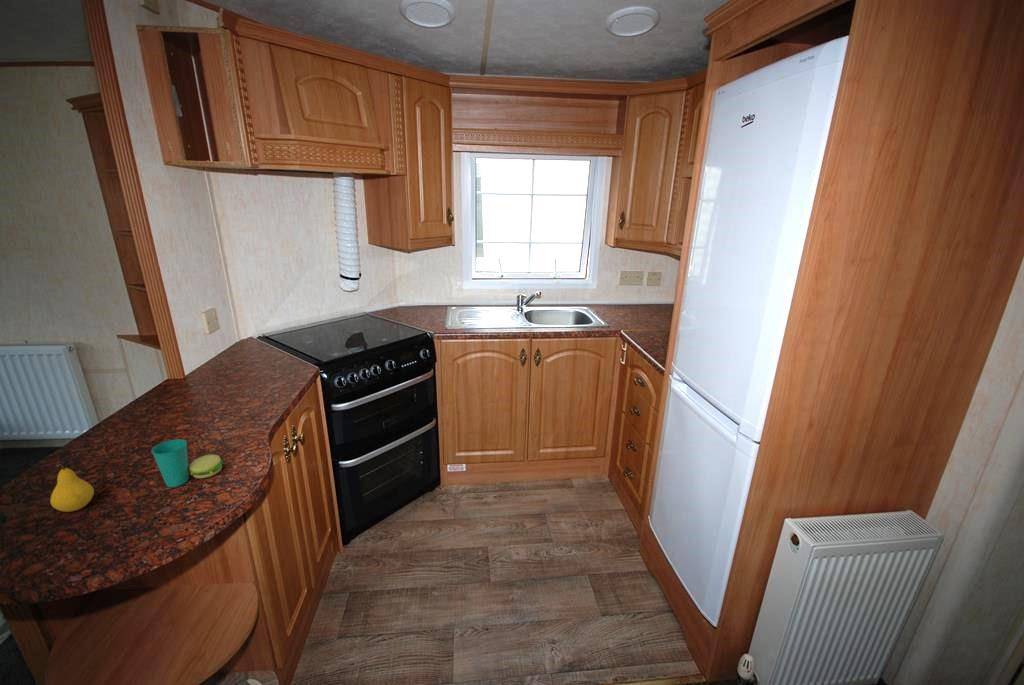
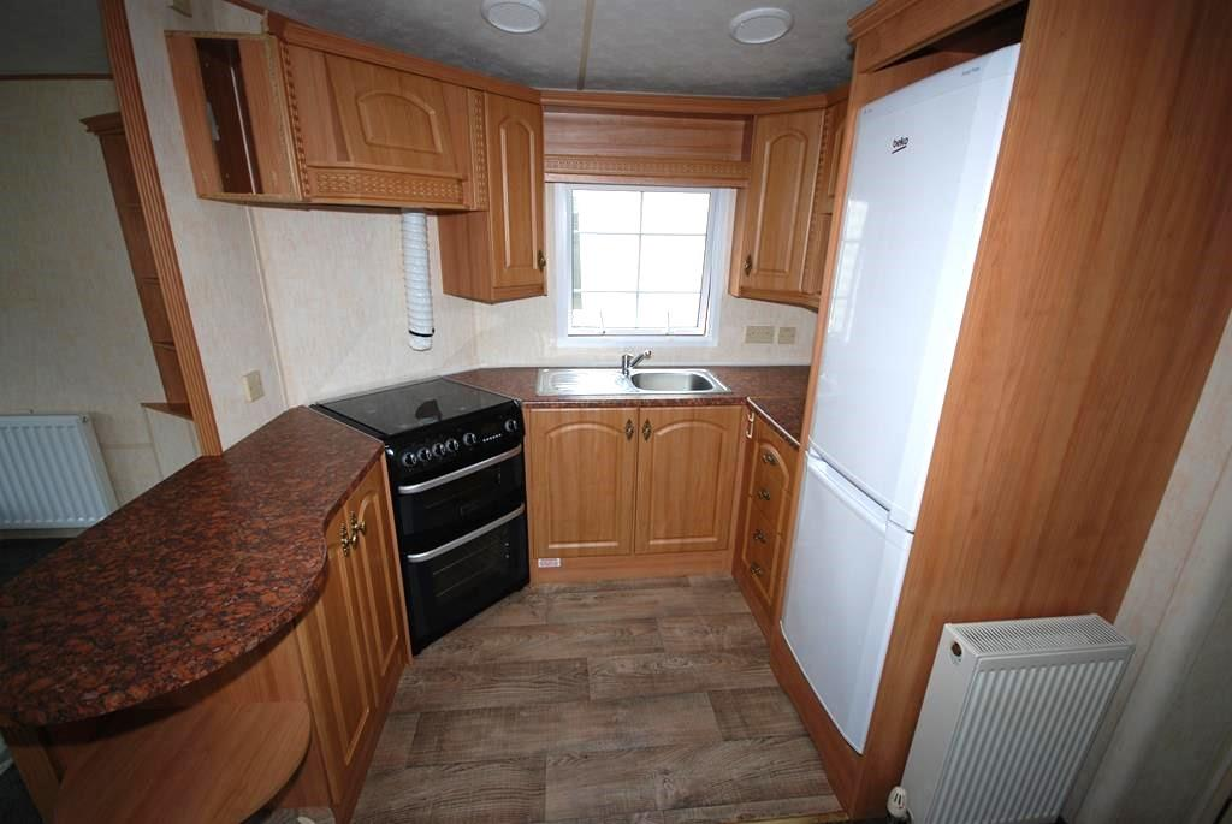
- fruit [49,463,95,513]
- cup [150,438,224,488]
